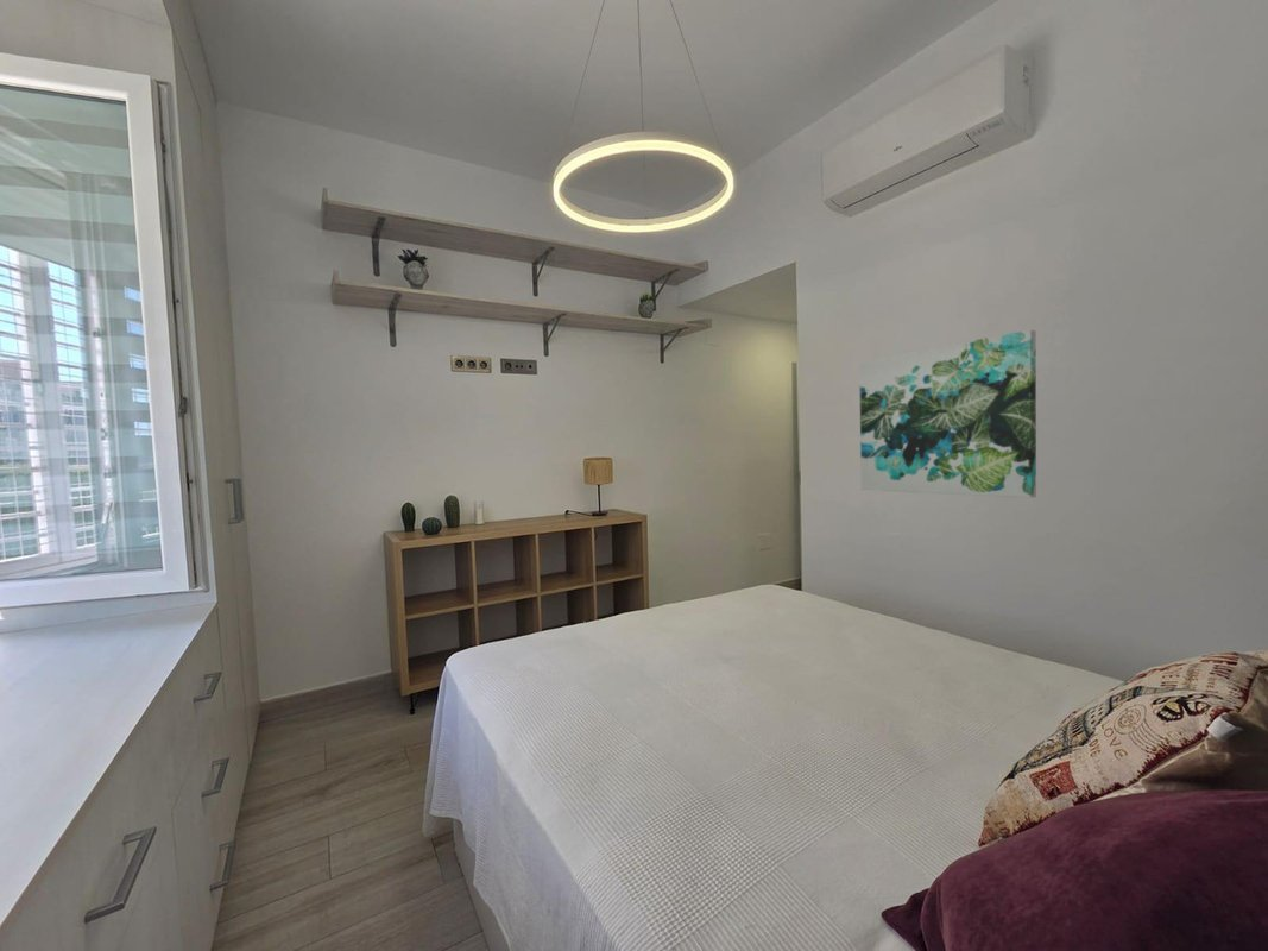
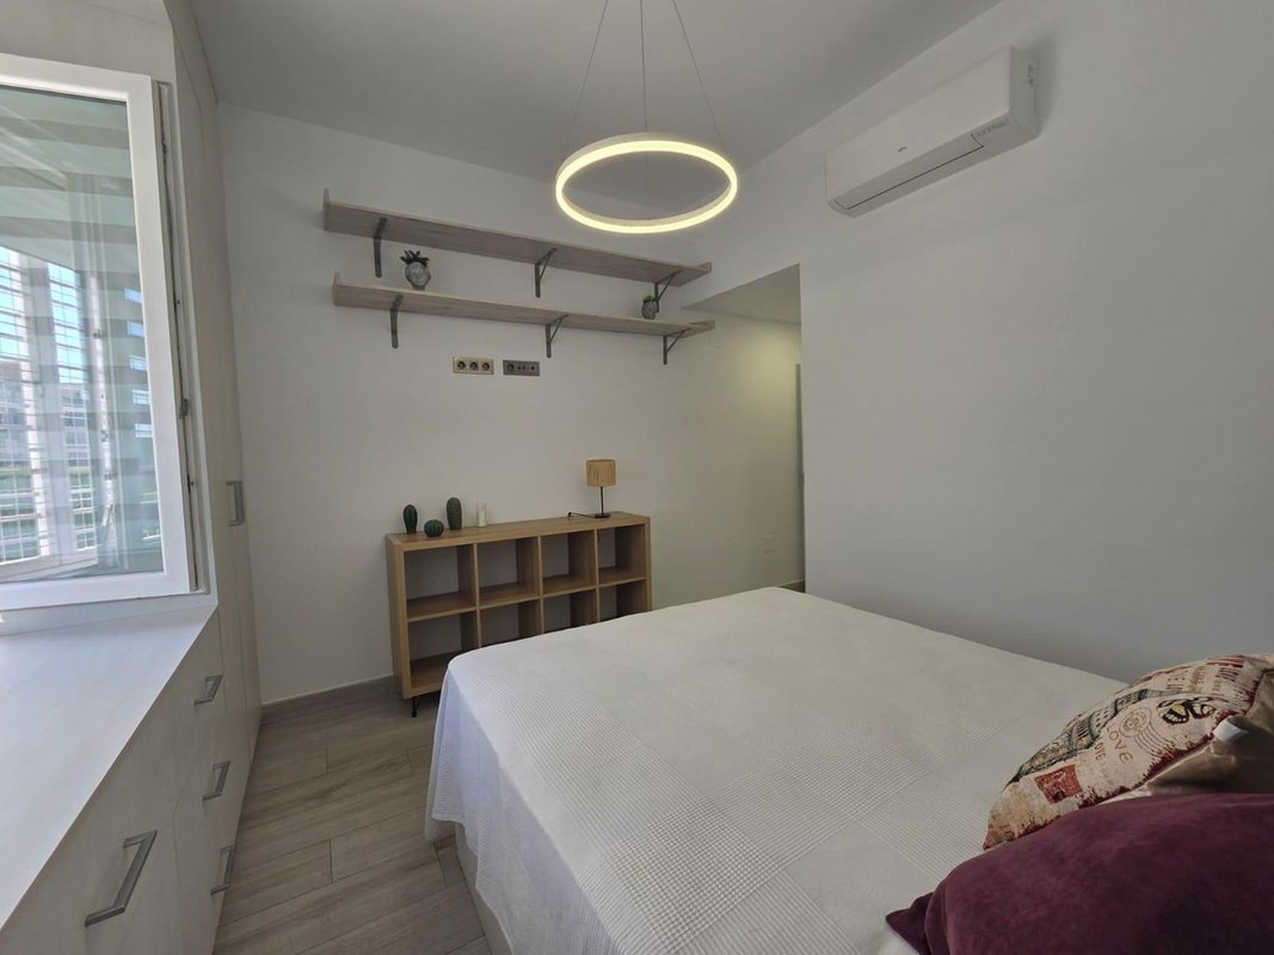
- wall art [858,329,1037,499]
